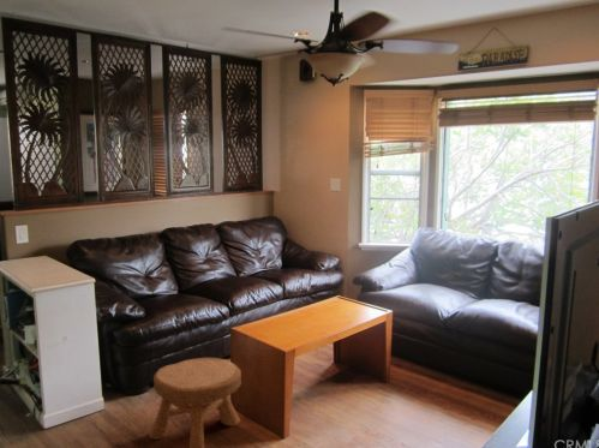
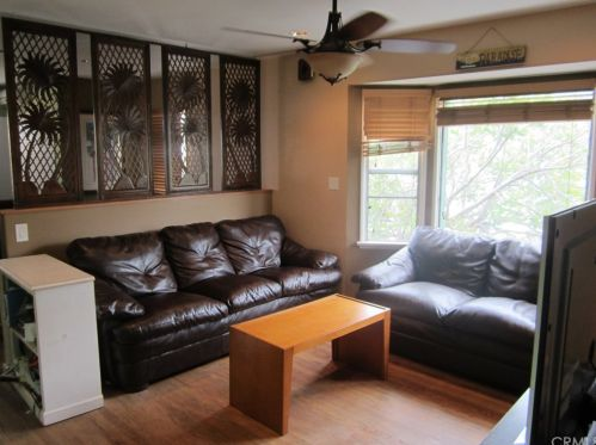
- stool [148,357,242,448]
